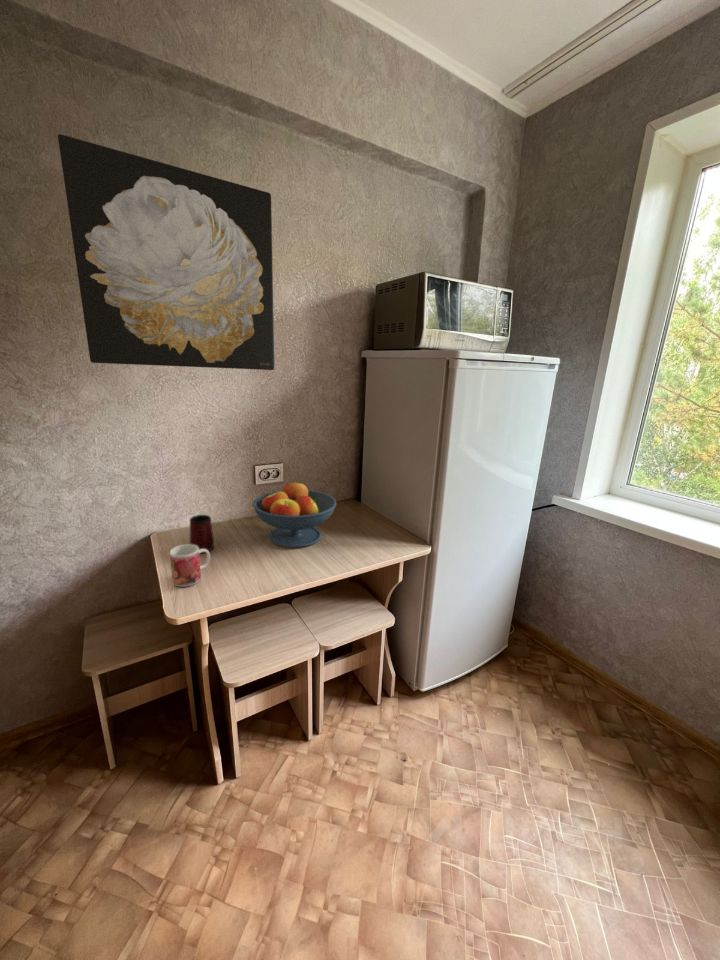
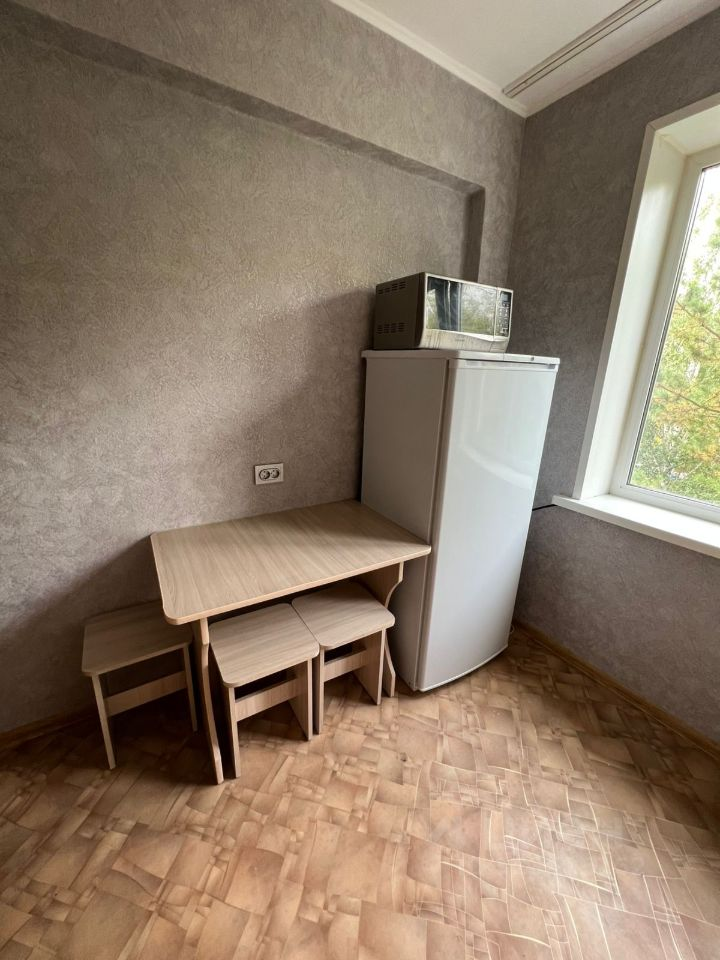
- wall art [57,133,275,371]
- mug [189,514,215,554]
- mug [169,543,211,588]
- fruit bowl [252,479,338,549]
